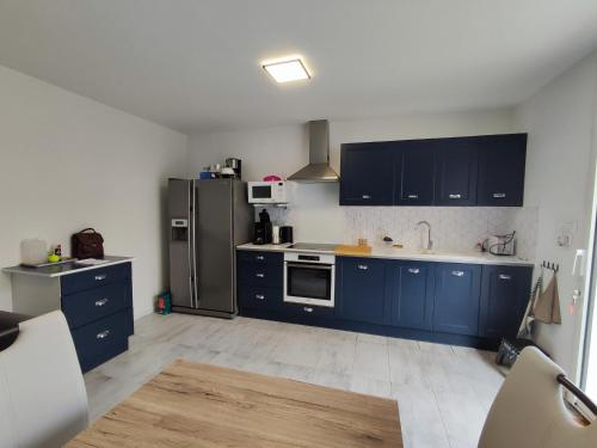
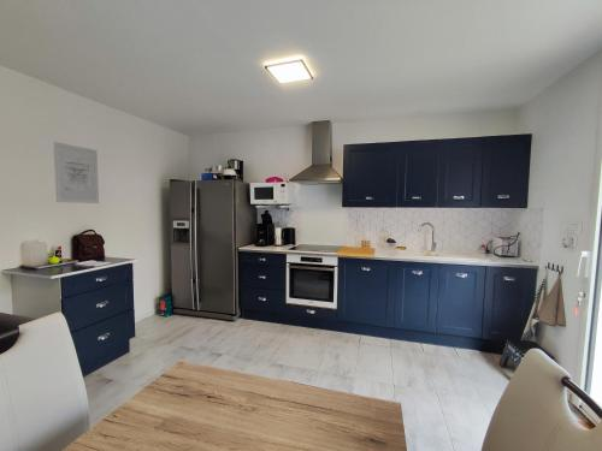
+ wall art [52,141,100,204]
